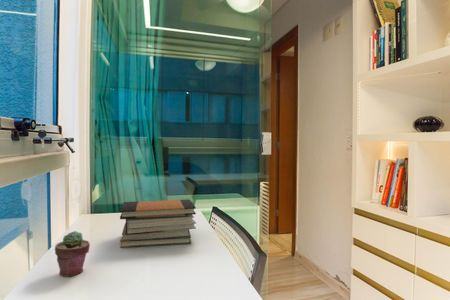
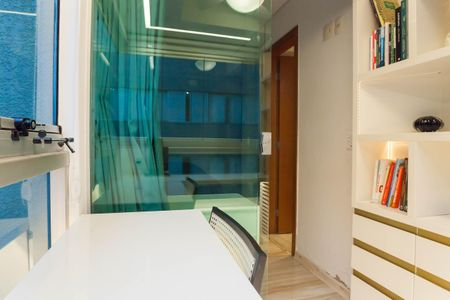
- book stack [119,198,197,248]
- potted succulent [54,230,91,278]
